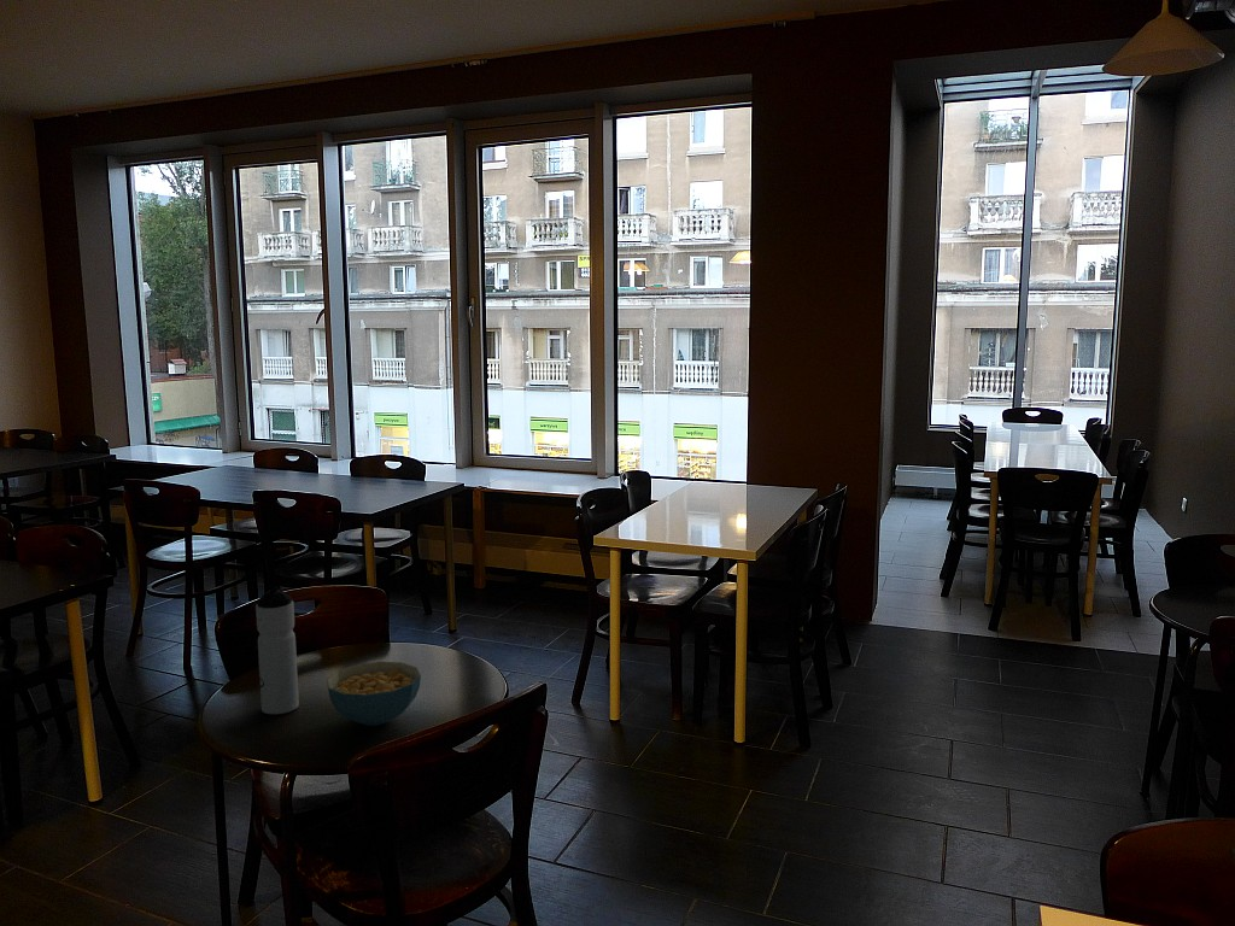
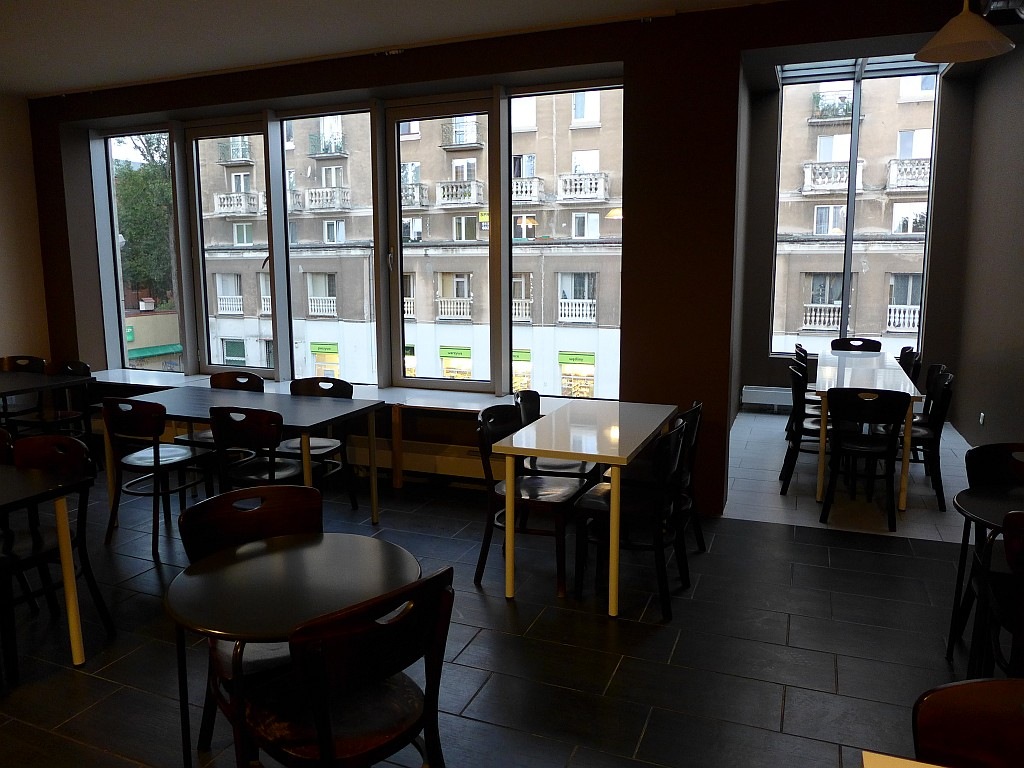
- cereal bowl [326,661,422,727]
- water bottle [254,585,300,715]
